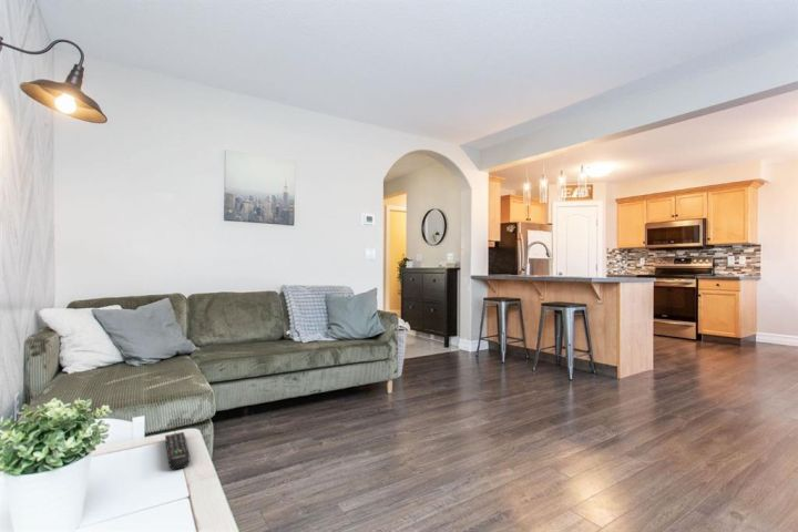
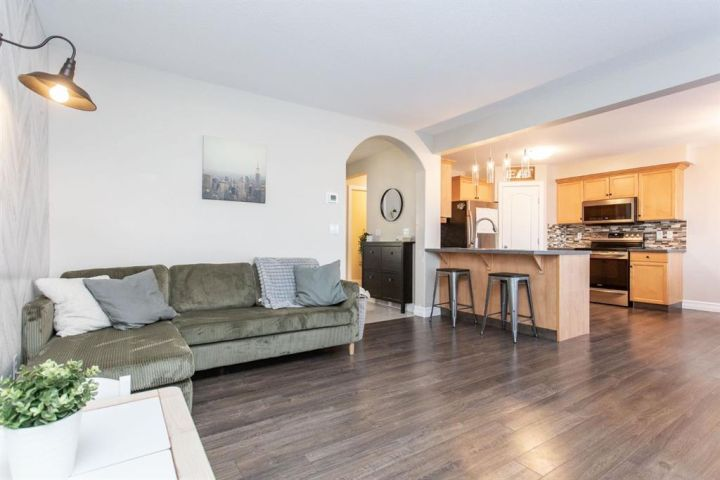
- remote control [164,431,191,471]
